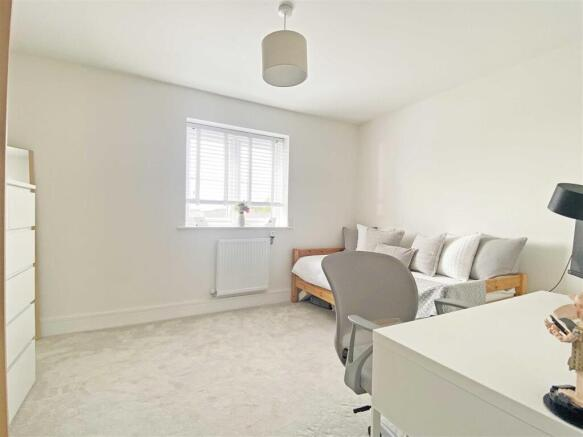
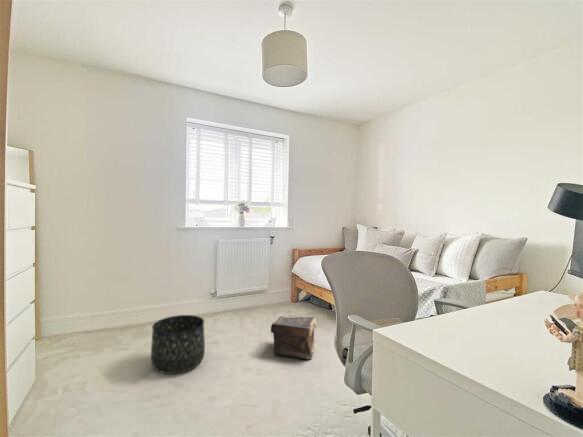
+ basket [150,314,206,375]
+ pouch [270,315,317,360]
